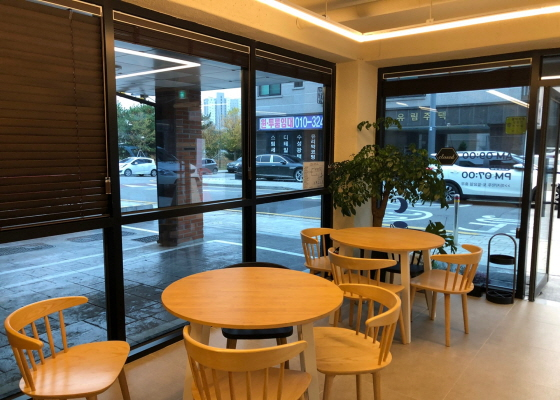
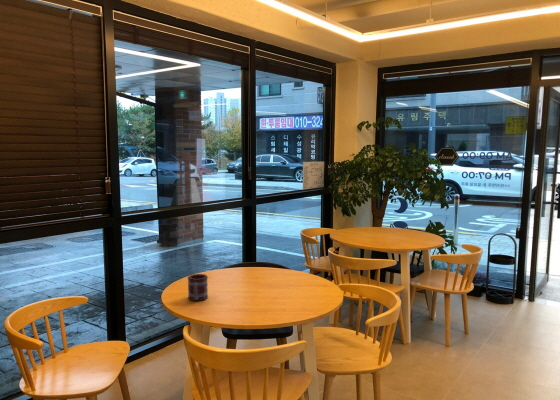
+ mug [187,273,209,302]
